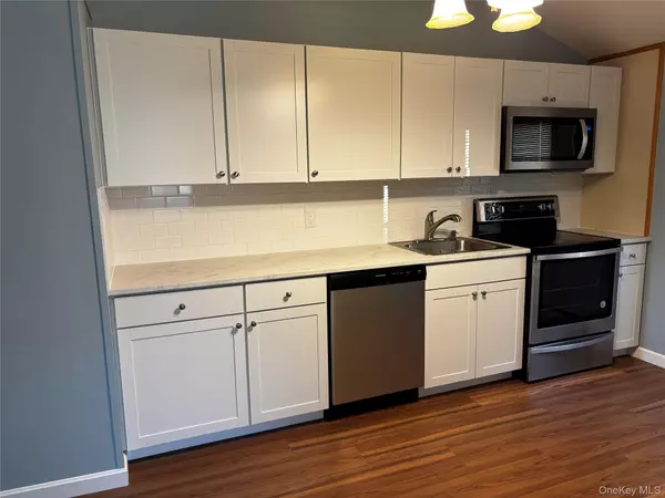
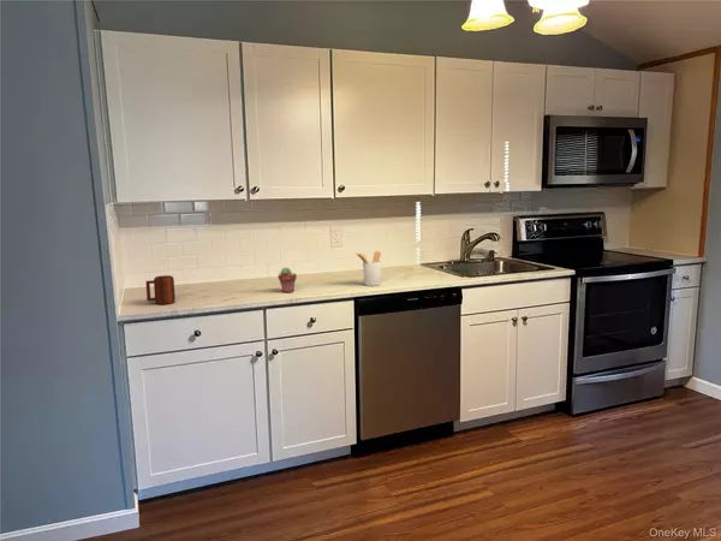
+ potted succulent [276,267,298,293]
+ mug [144,274,177,305]
+ utensil holder [354,250,382,287]
